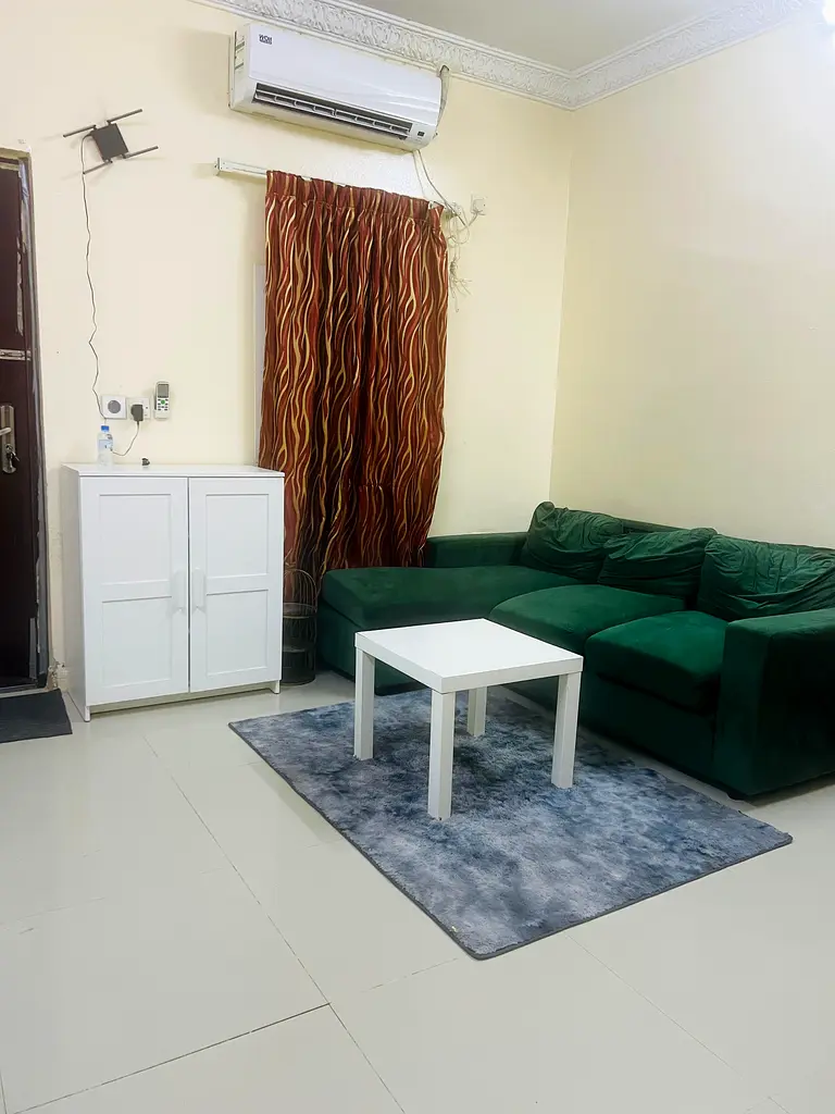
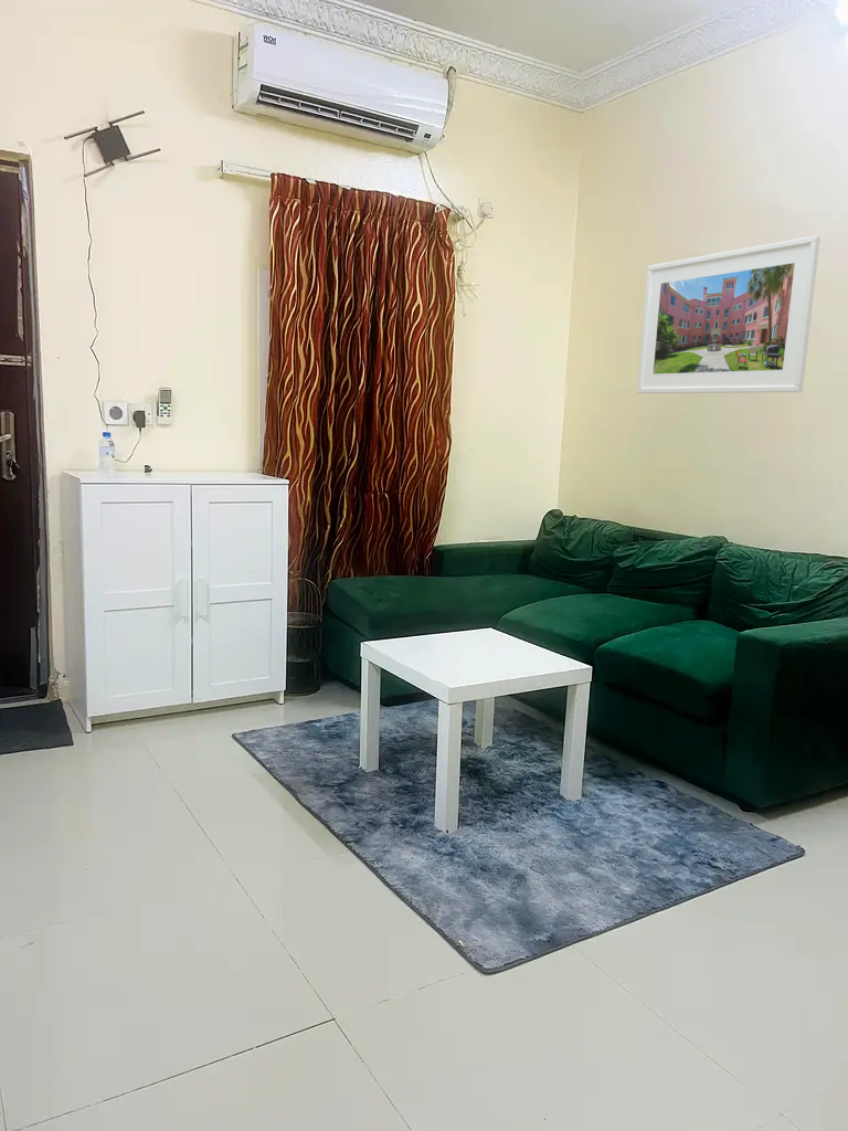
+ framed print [636,234,822,394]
